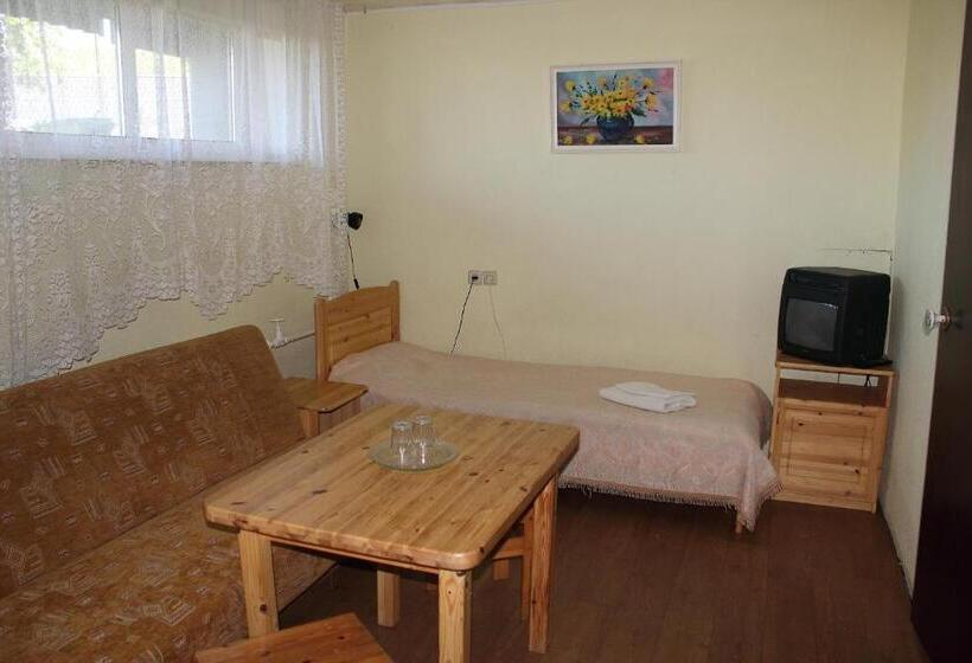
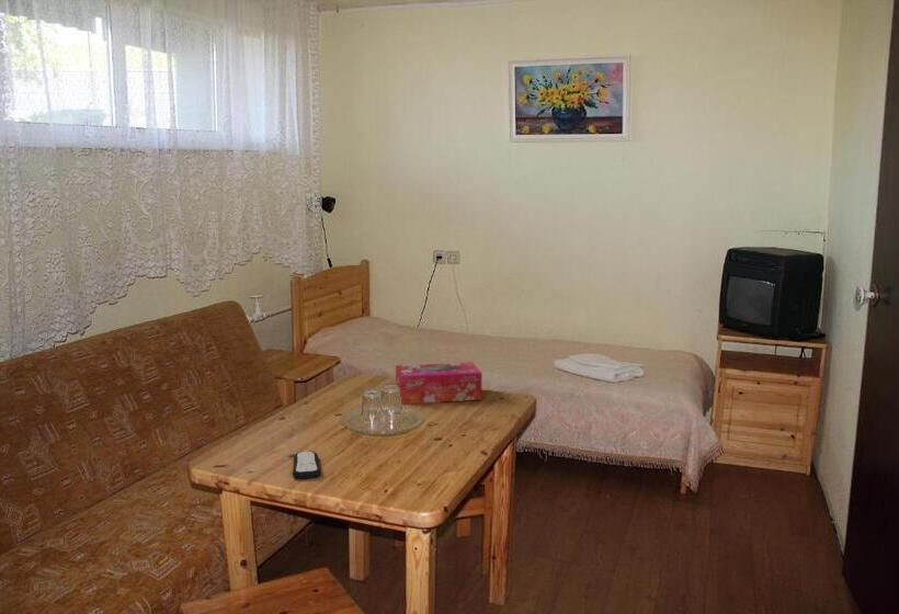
+ tissue box [395,361,483,405]
+ remote control [292,450,322,480]
